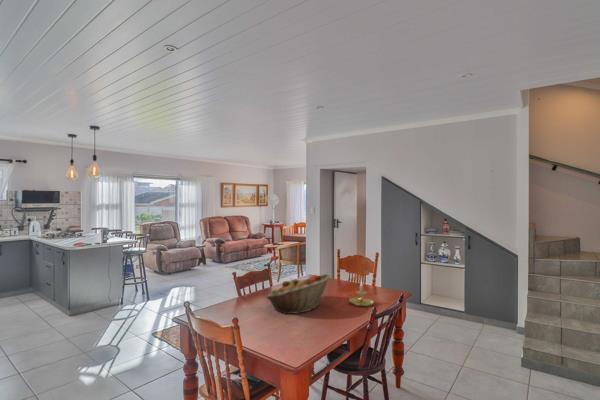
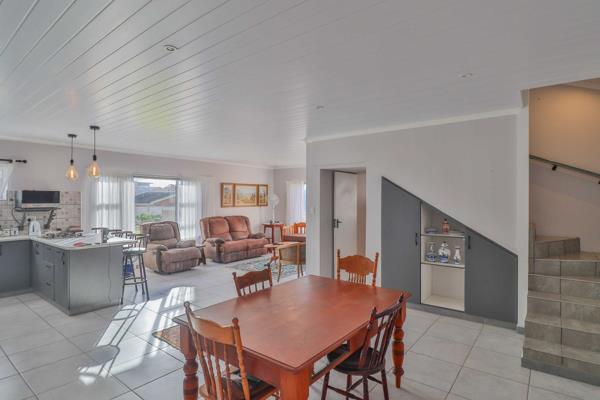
- fruit basket [265,273,331,315]
- candle holder [345,278,375,308]
